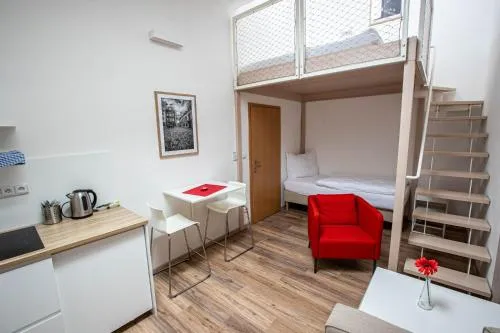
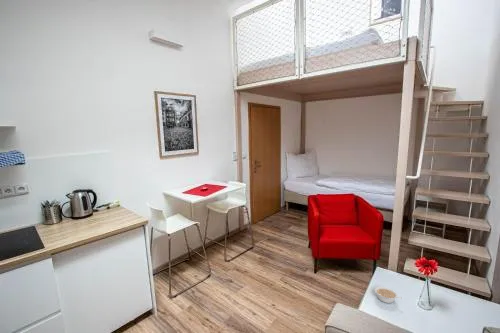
+ legume [374,286,401,304]
